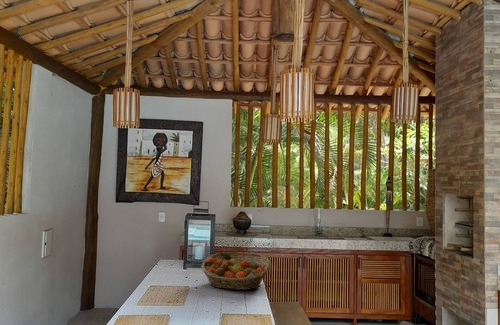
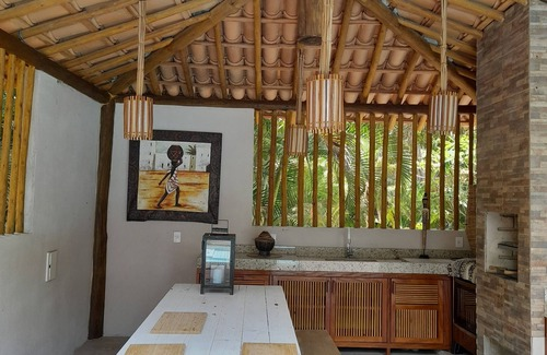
- fruit basket [200,251,272,291]
